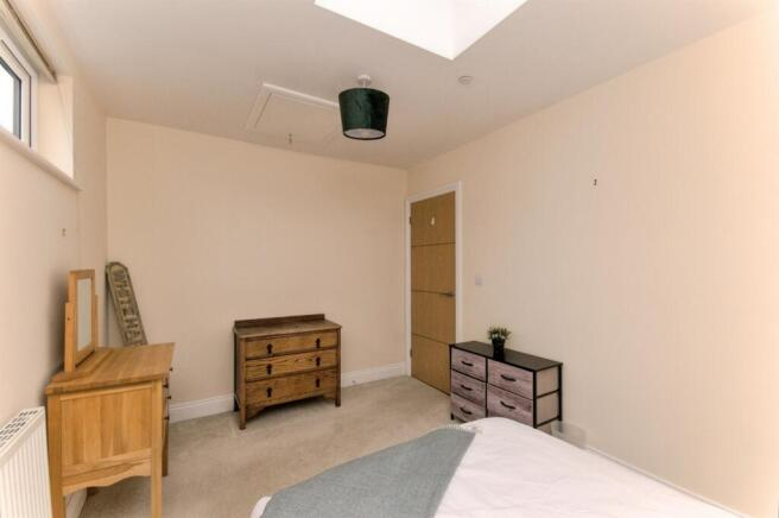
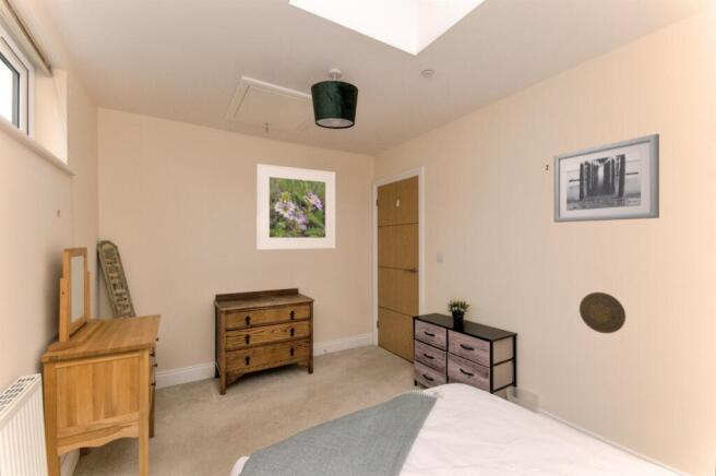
+ wall art [552,133,660,224]
+ decorative plate [578,291,626,334]
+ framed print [255,163,336,251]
